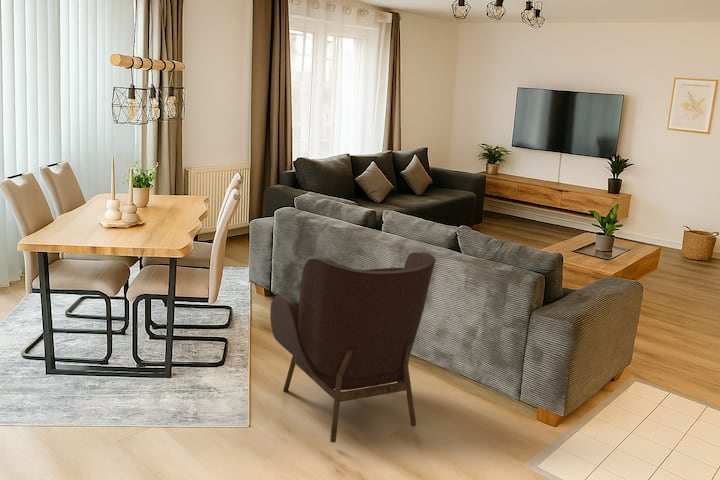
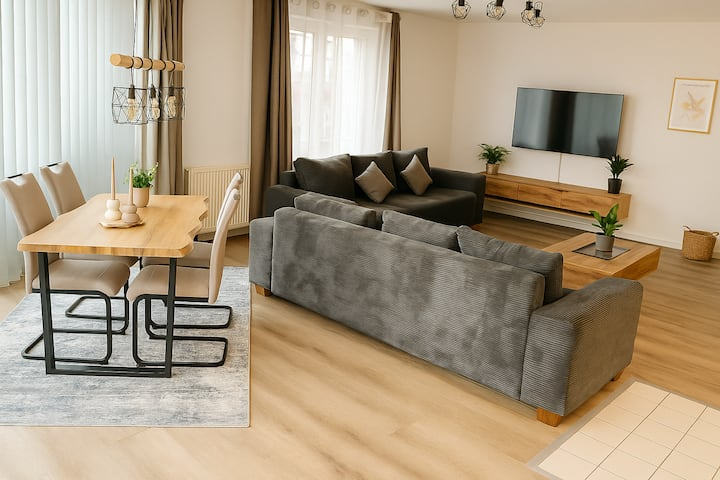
- armchair [269,251,437,444]
